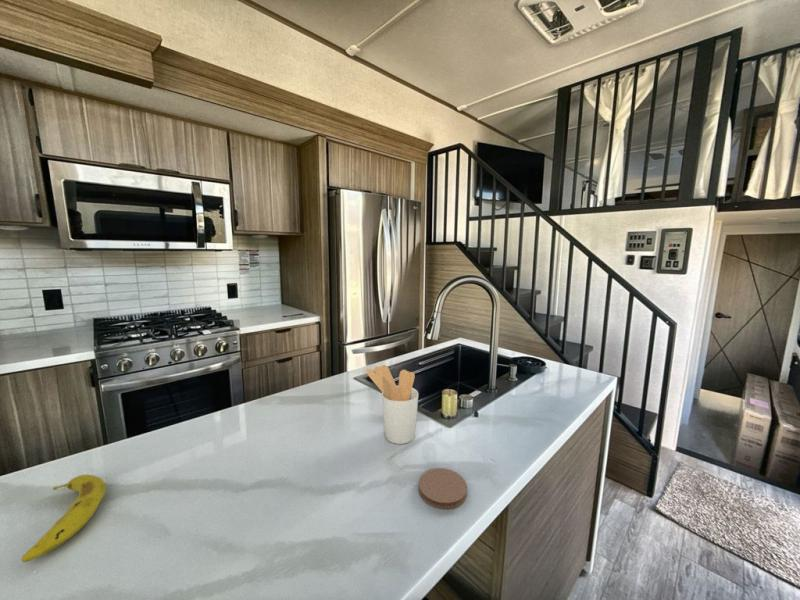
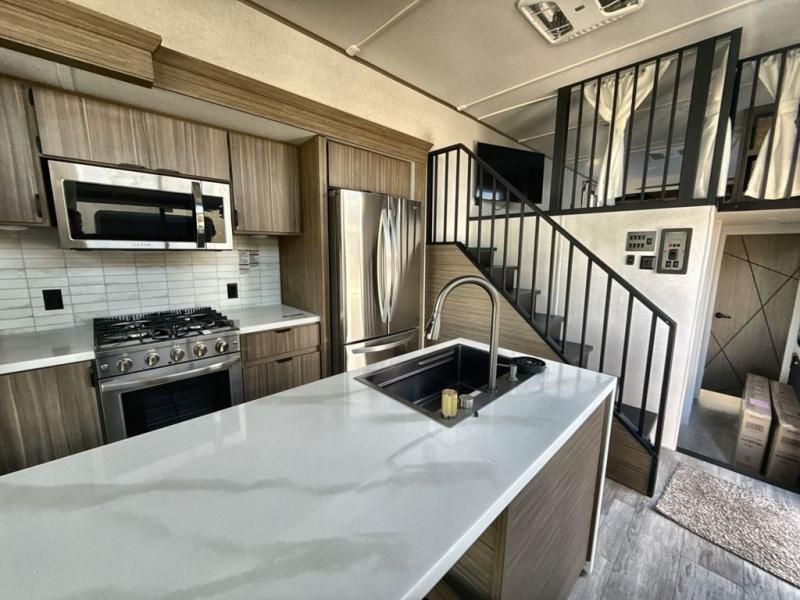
- utensil holder [365,364,419,445]
- coaster [418,467,468,510]
- fruit [20,474,107,563]
